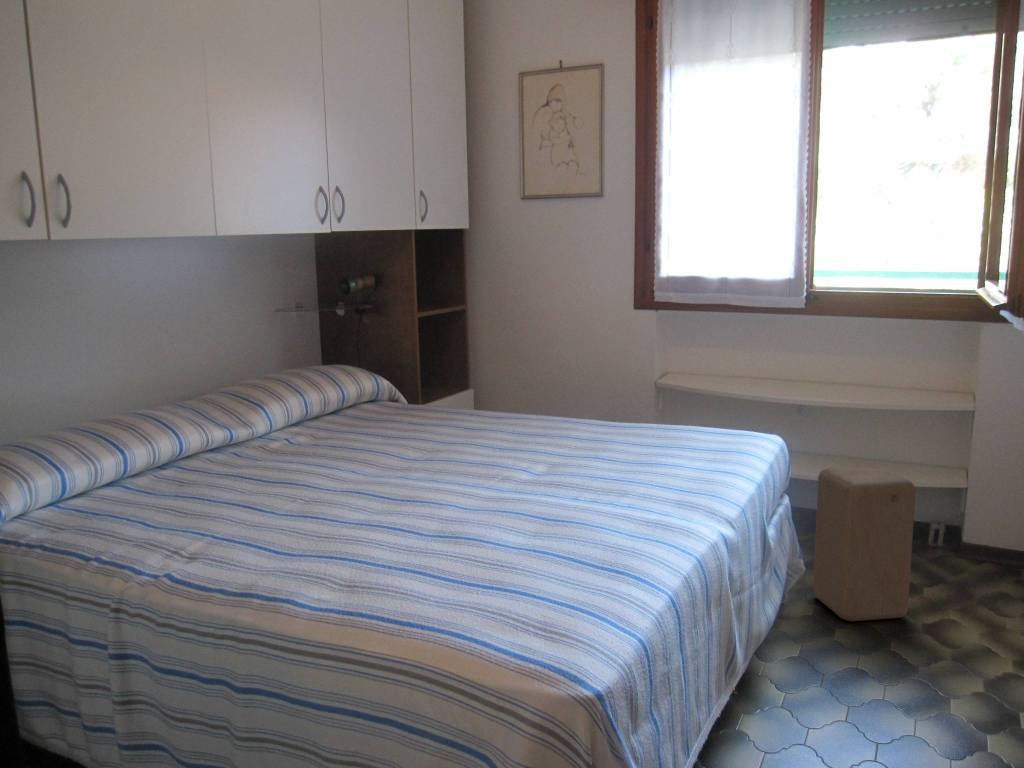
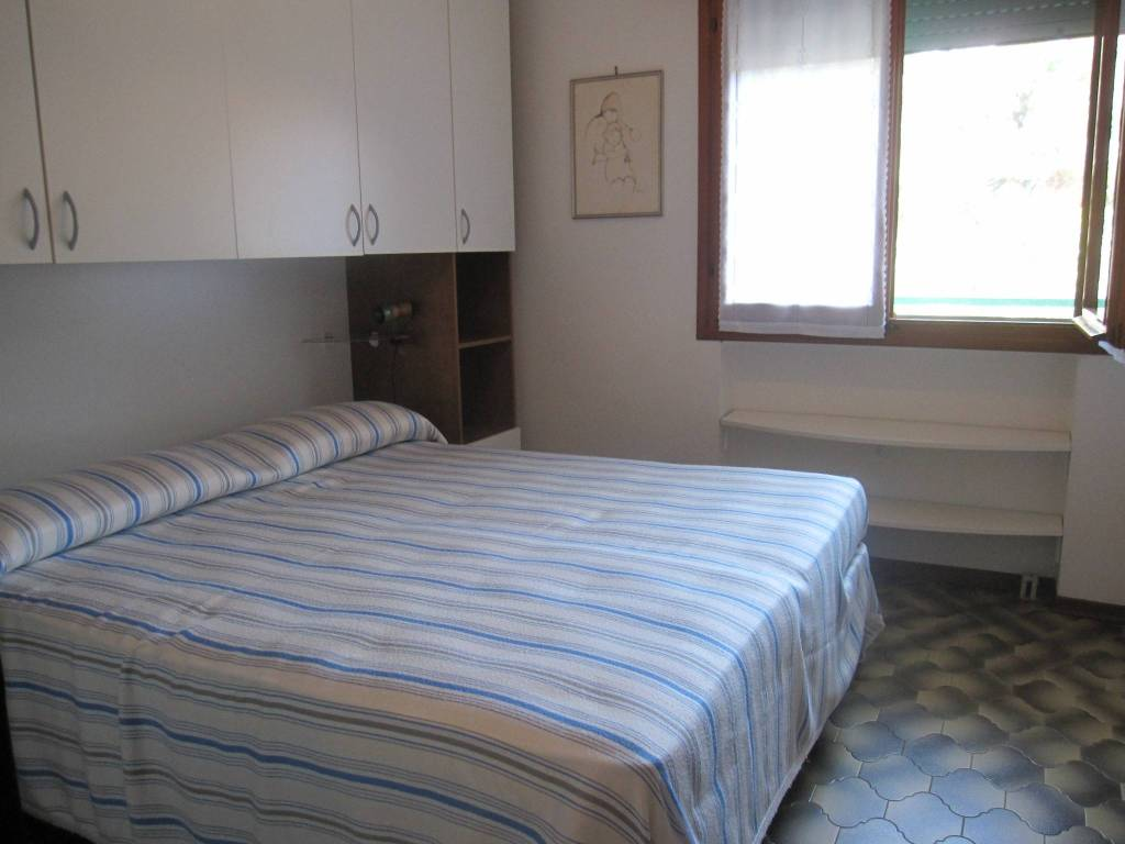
- stool [812,465,917,622]
